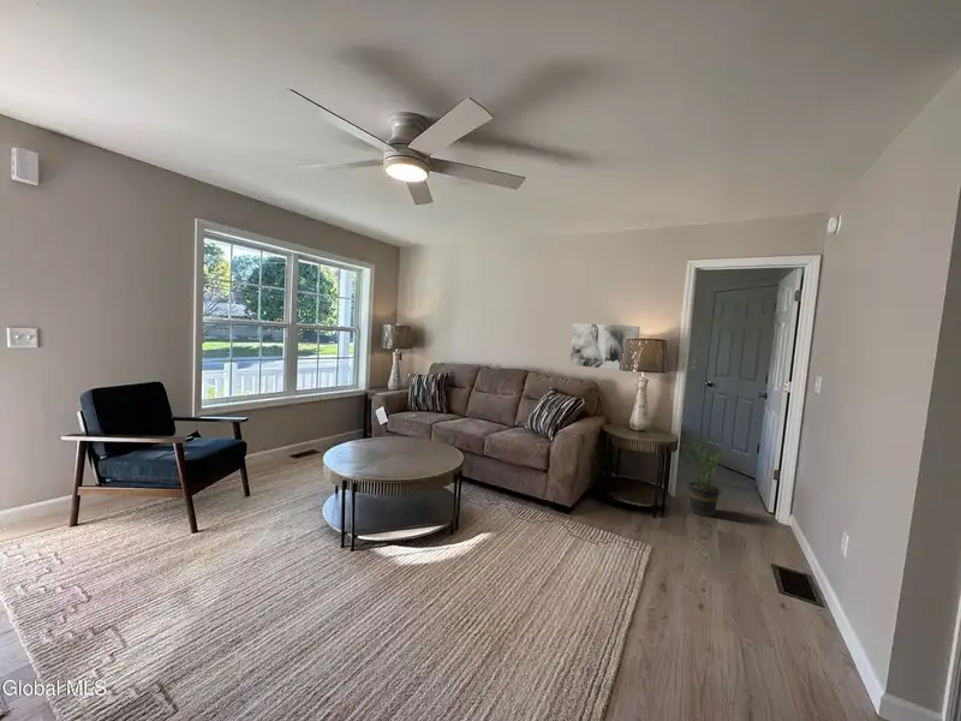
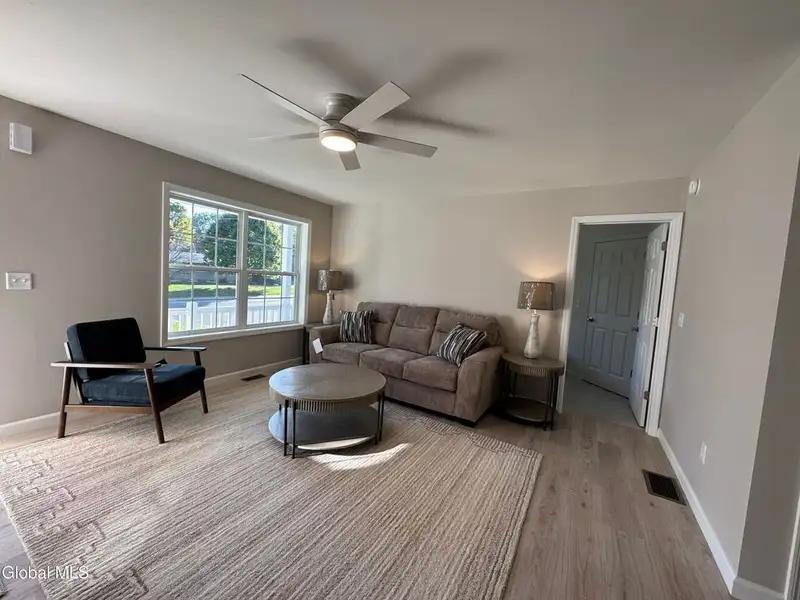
- wall art [568,322,640,371]
- potted plant [680,434,735,518]
